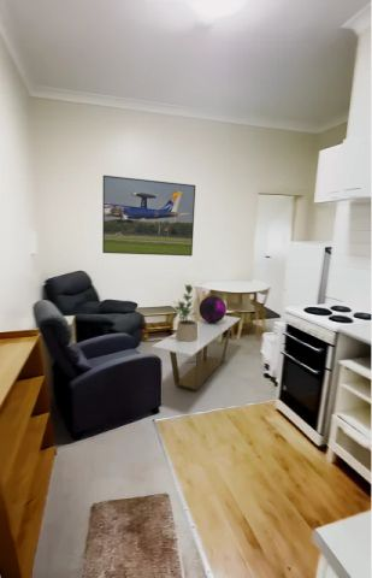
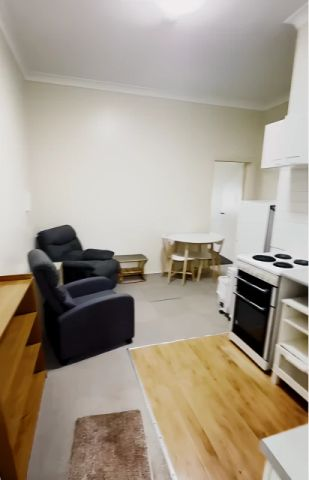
- decorative sphere [199,295,228,323]
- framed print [101,175,196,256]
- coffee table [150,314,242,393]
- potted plant [173,283,197,341]
